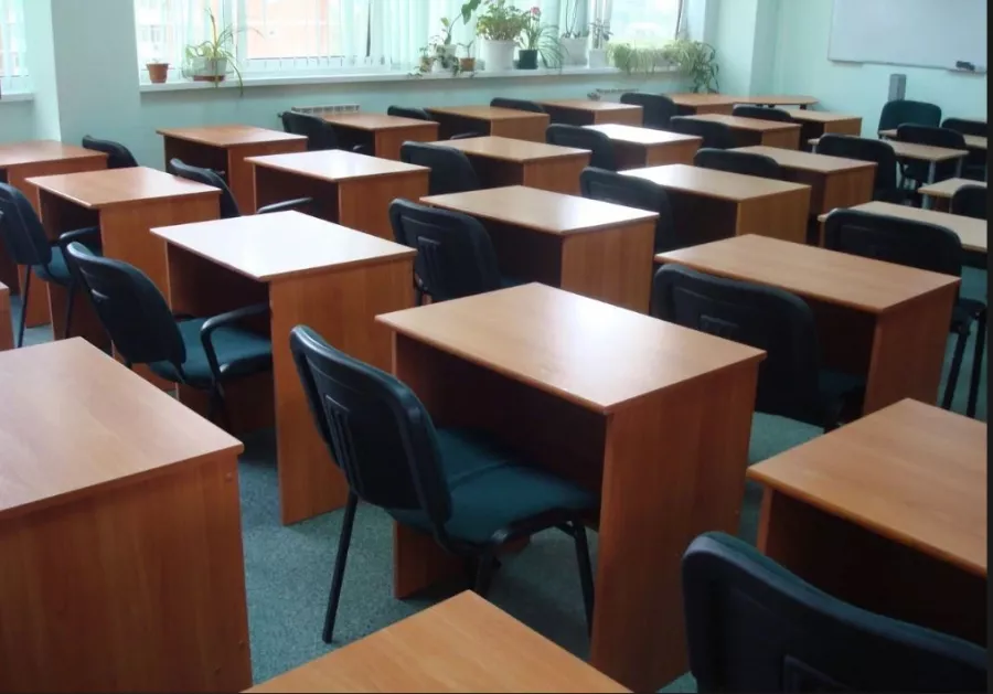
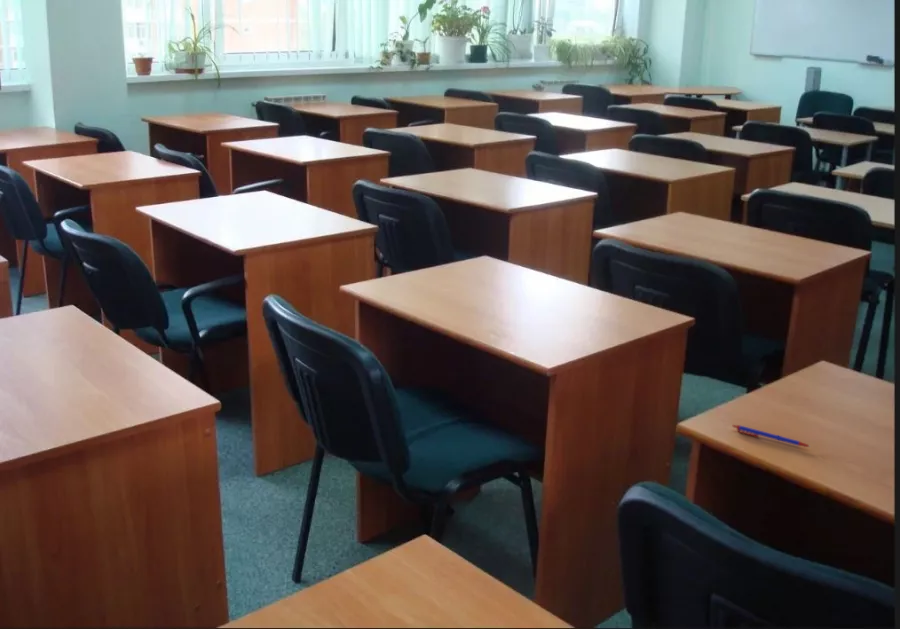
+ pen [731,424,812,448]
